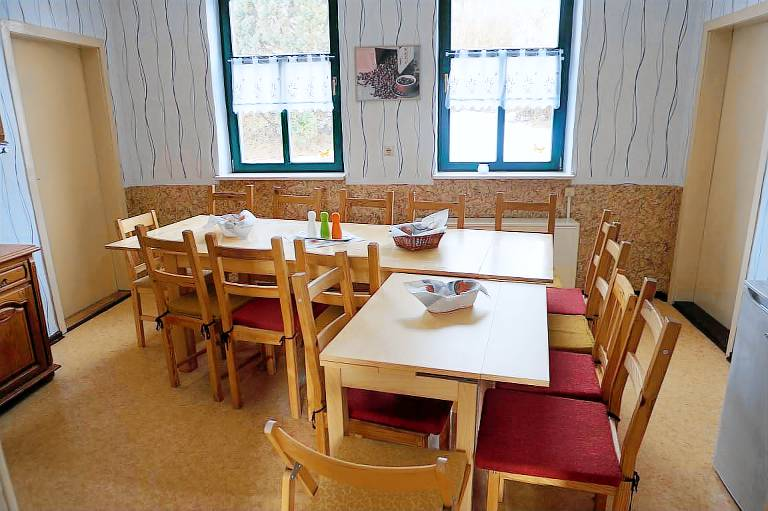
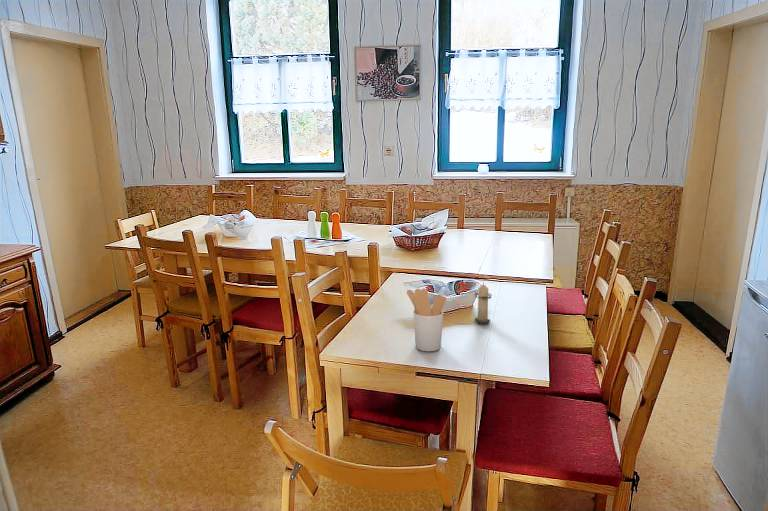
+ candle [473,281,492,325]
+ utensil holder [406,288,447,352]
